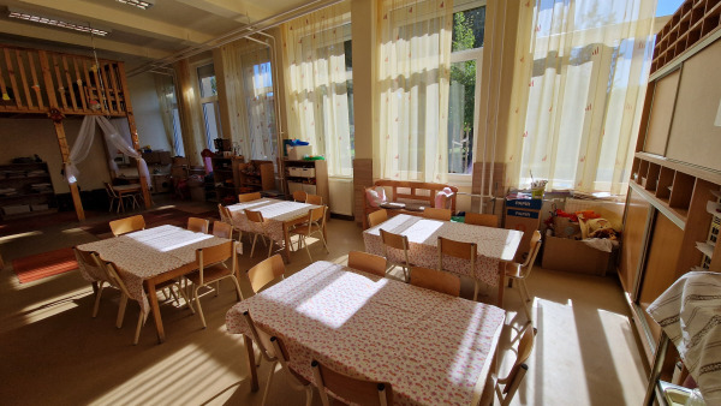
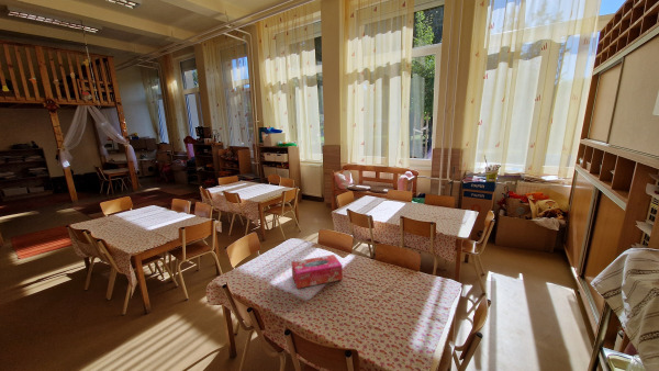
+ tissue box [290,254,344,290]
